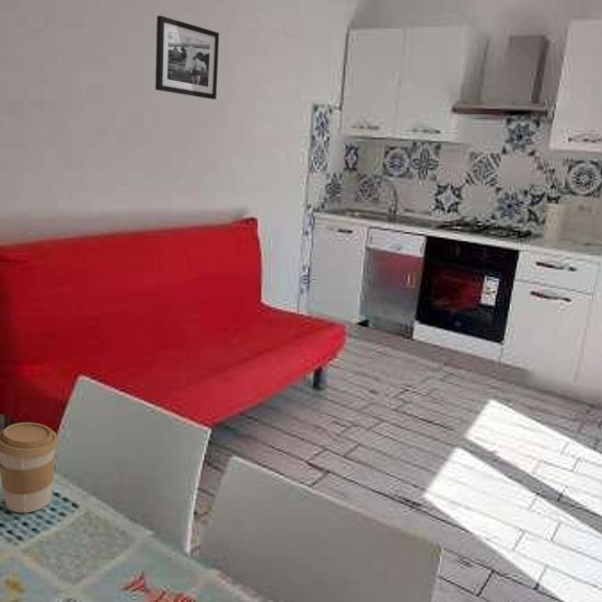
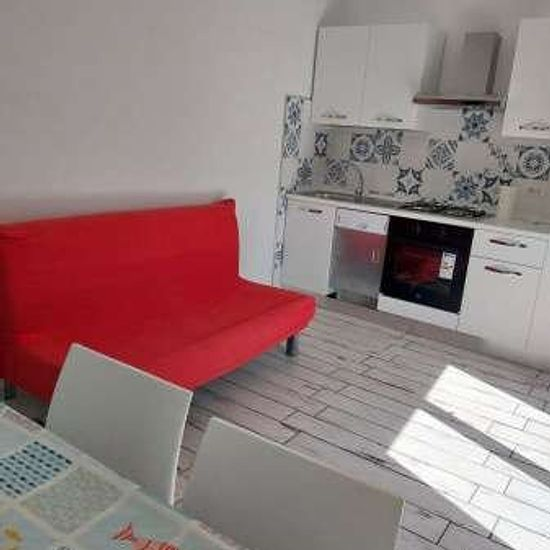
- coffee cup [0,421,59,513]
- picture frame [154,14,220,101]
